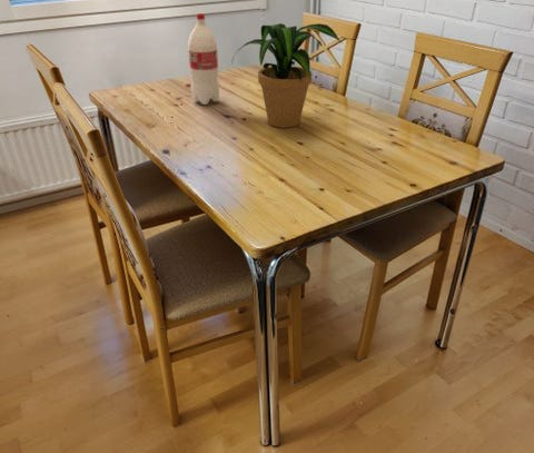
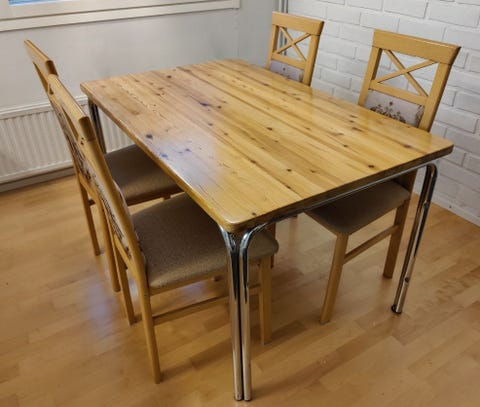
- potted plant [230,22,343,129]
- bottle [187,12,220,106]
